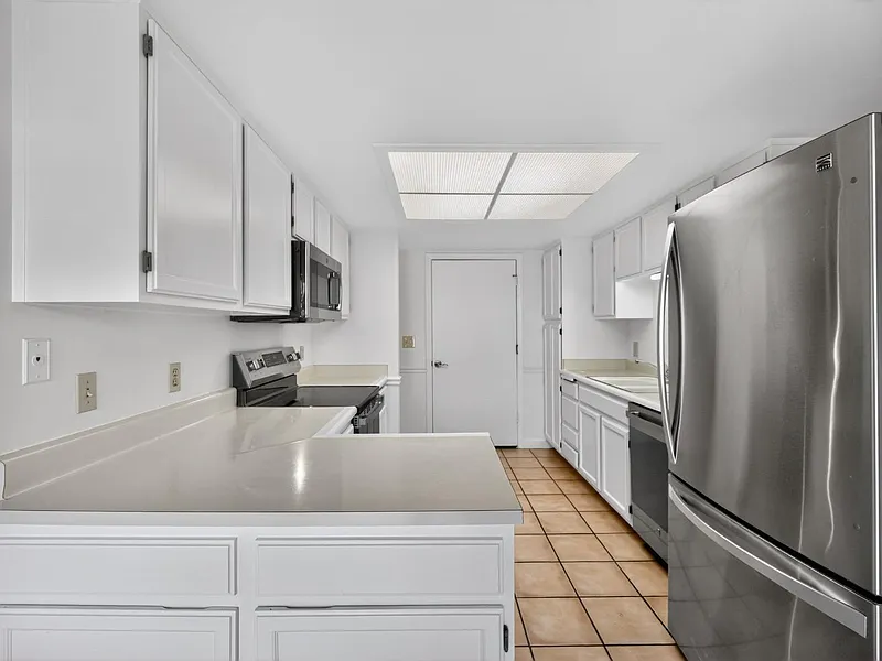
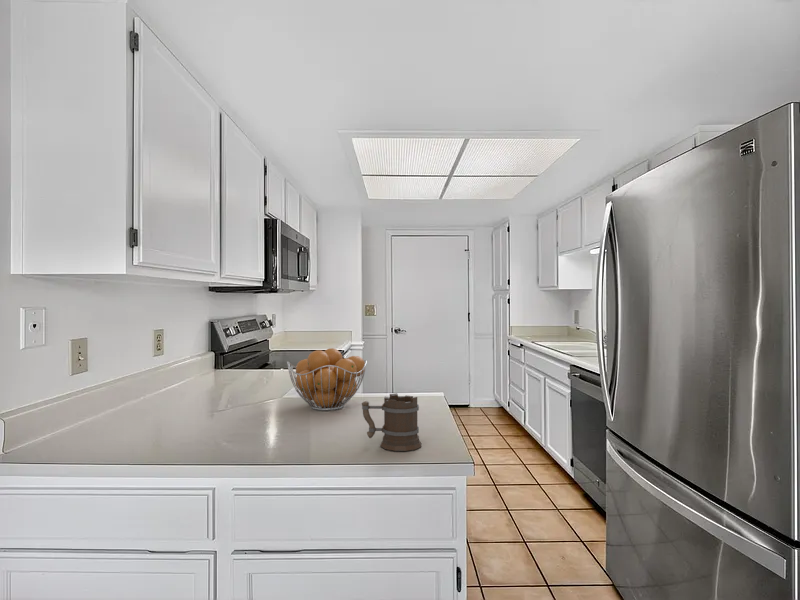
+ fruit basket [286,347,368,411]
+ mug [361,392,422,452]
